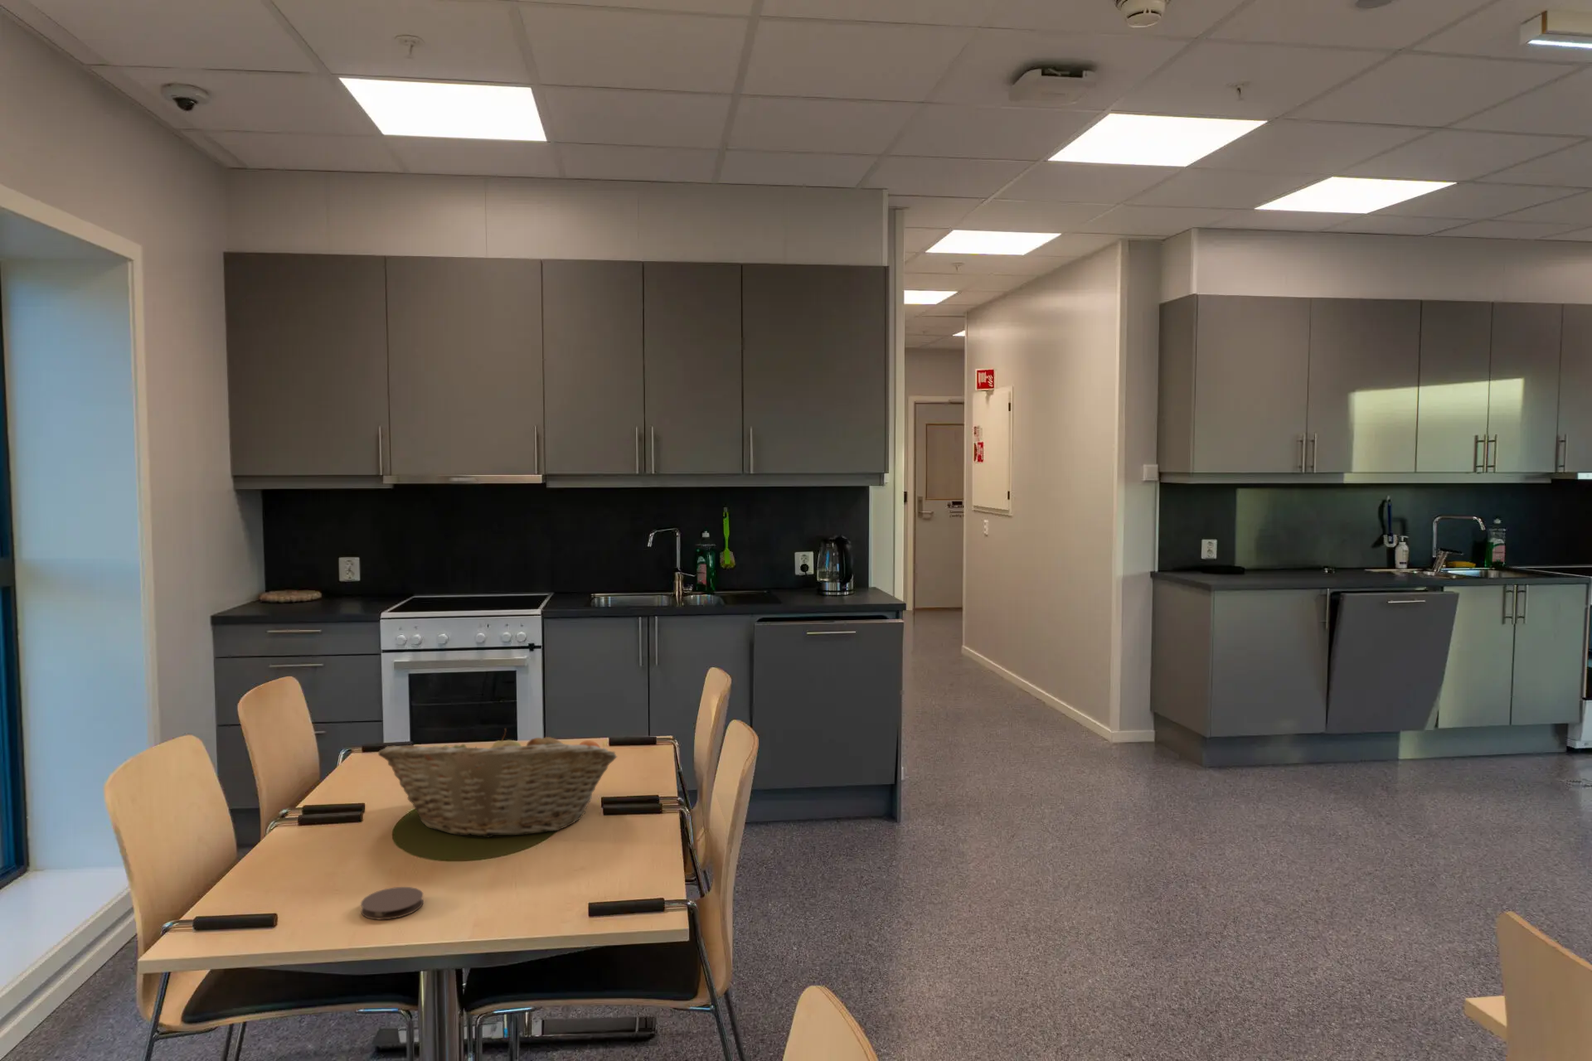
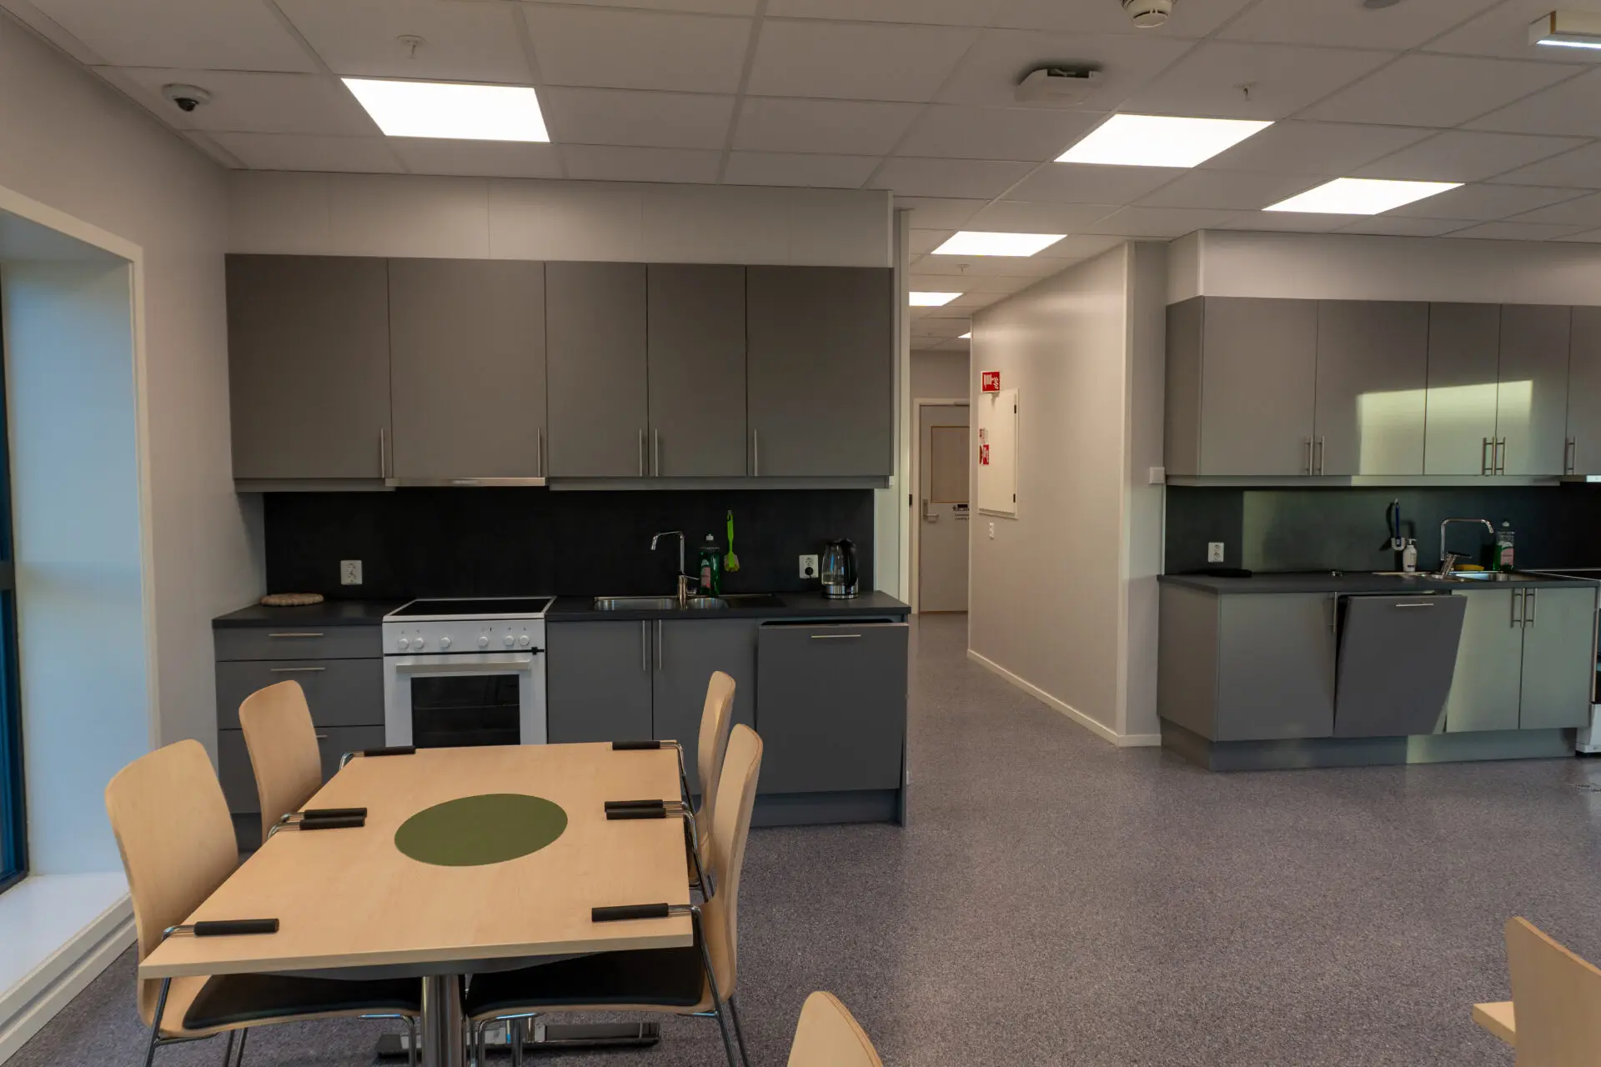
- coaster [360,886,424,921]
- fruit basket [377,727,617,838]
